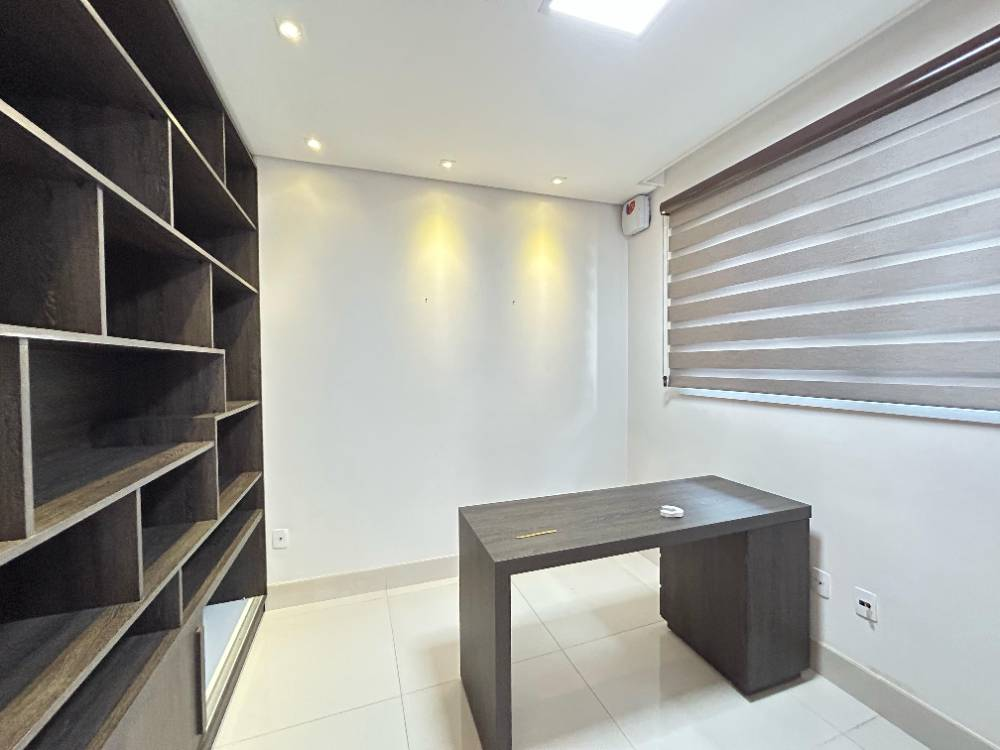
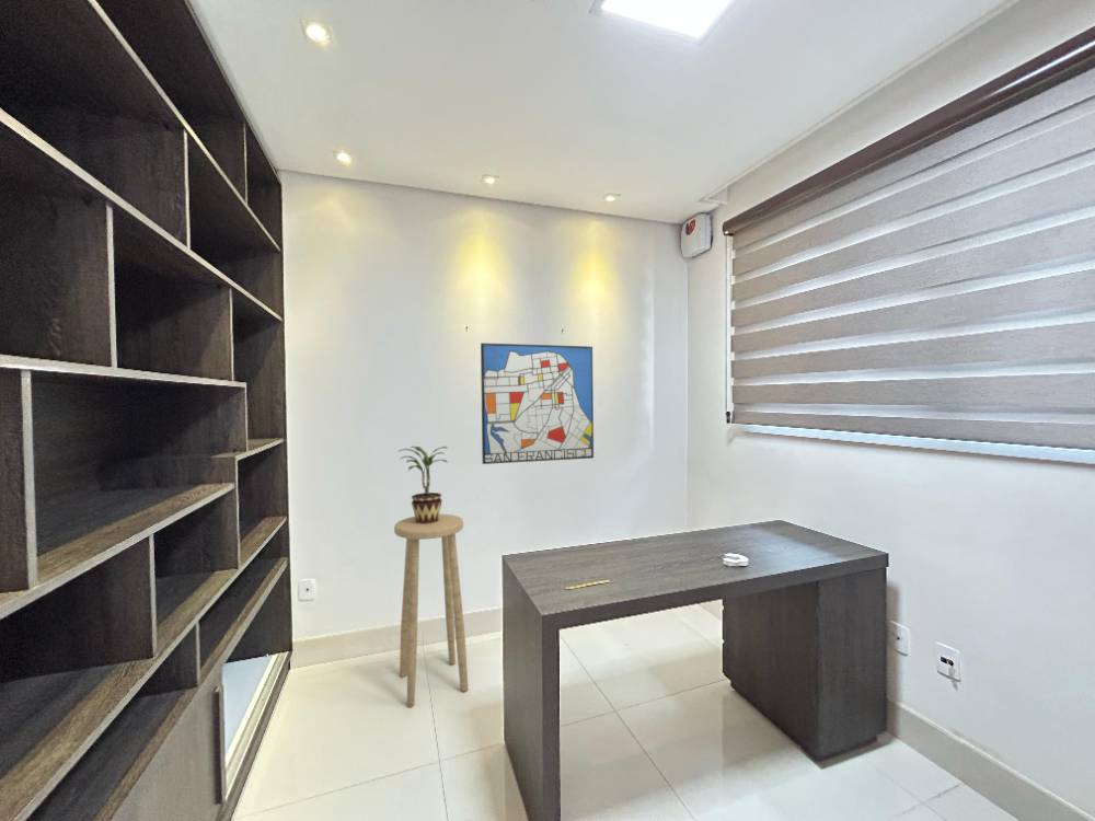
+ potted plant [396,446,450,524]
+ wall art [480,342,595,465]
+ stool [393,513,469,708]
